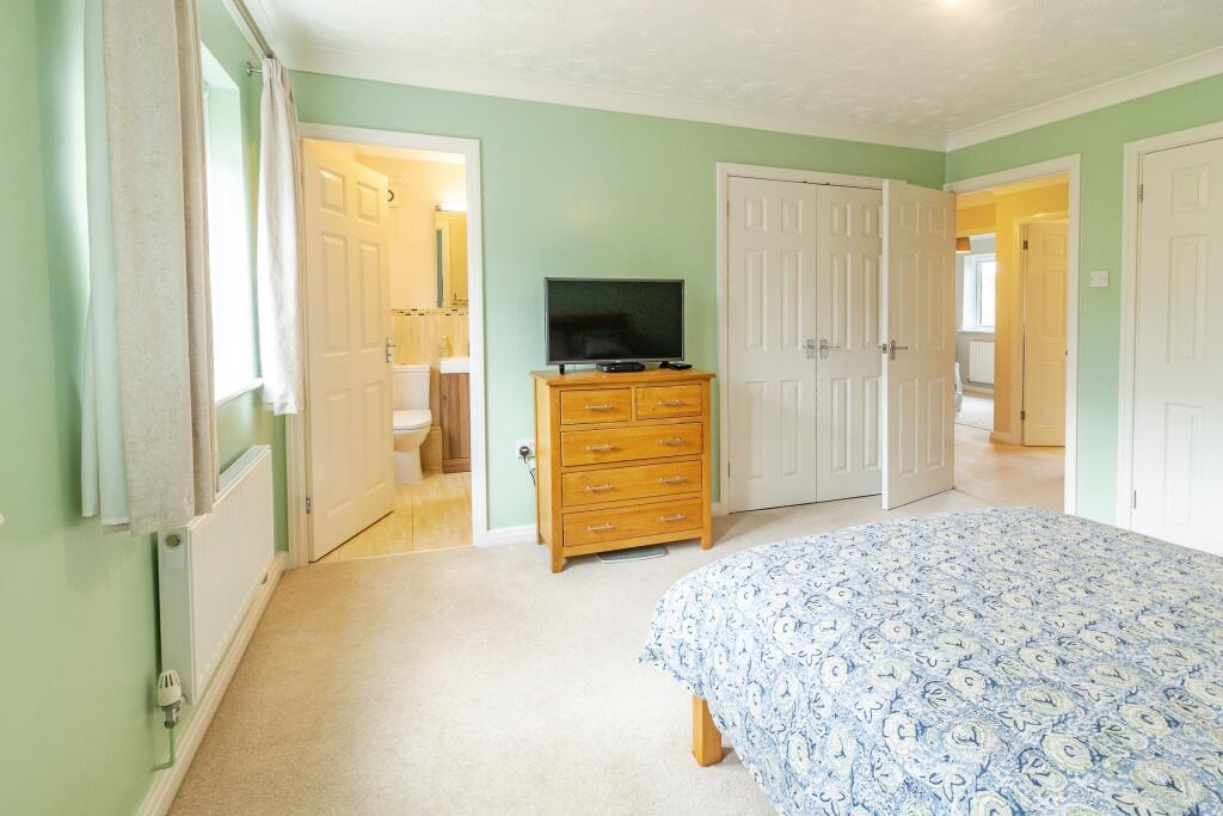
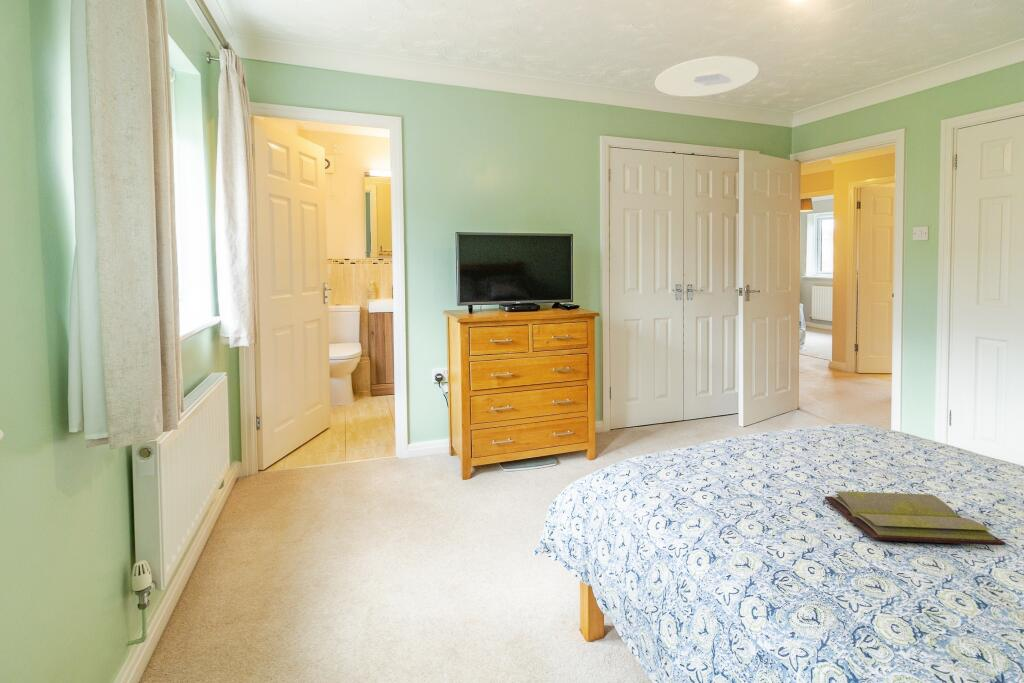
+ diary [824,490,1007,547]
+ ceiling light [654,55,760,98]
